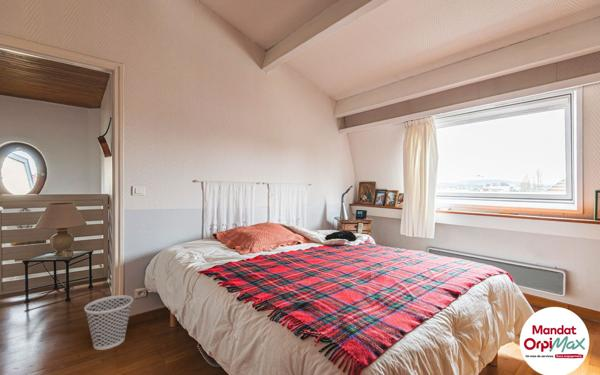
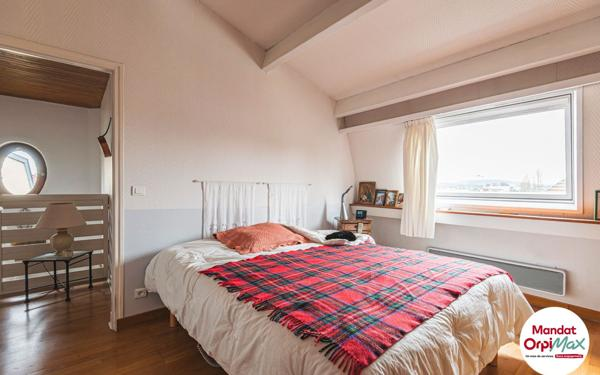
- wastebasket [83,294,134,351]
